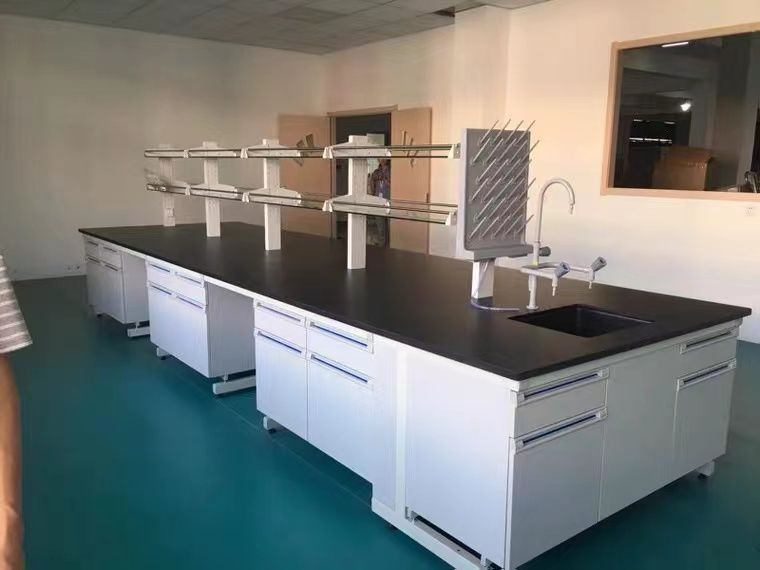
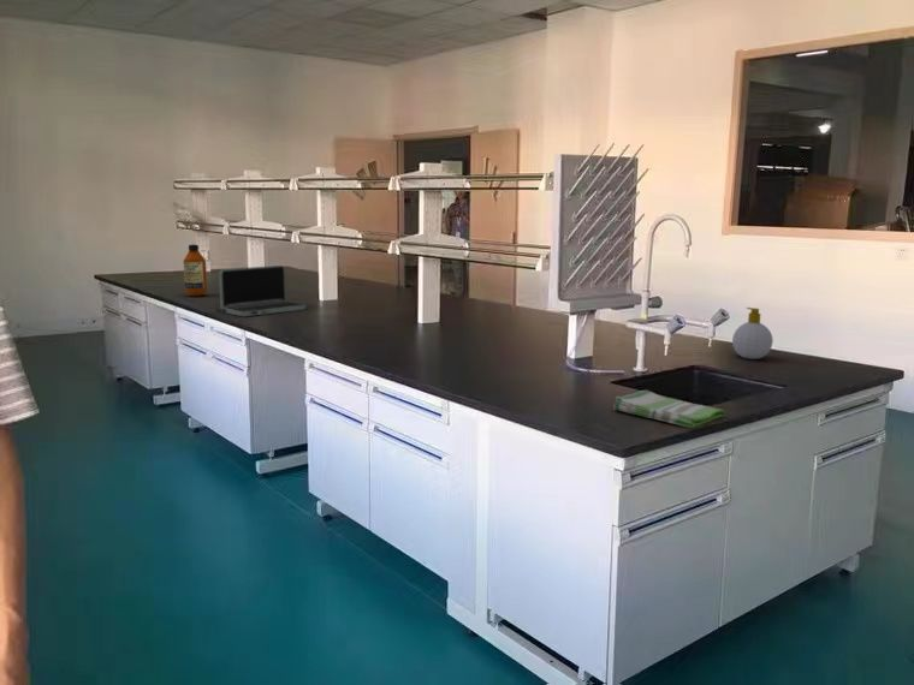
+ soap bottle [731,306,774,361]
+ dish towel [612,389,726,429]
+ bottle [183,244,208,298]
+ laptop [216,264,307,317]
